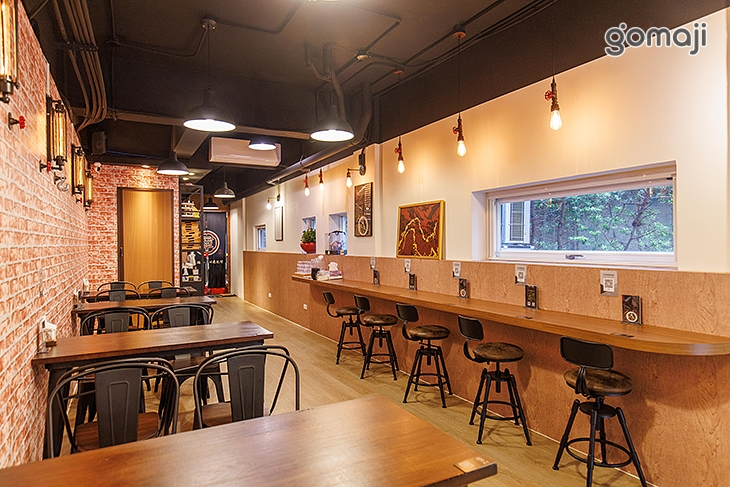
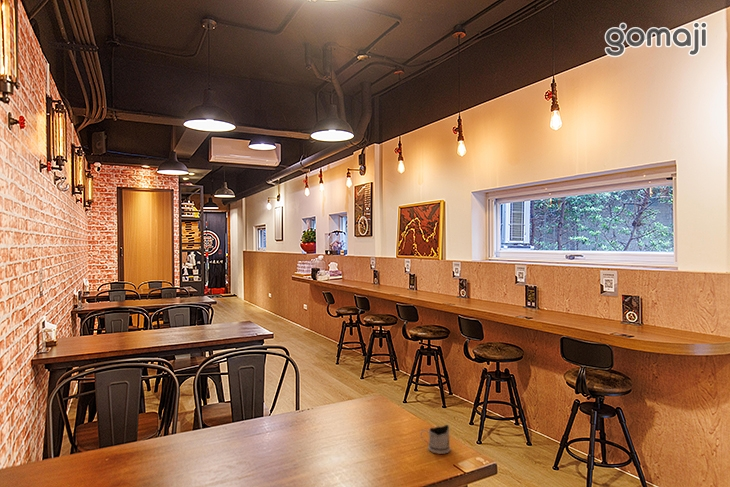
+ tea glass holder [420,424,452,455]
